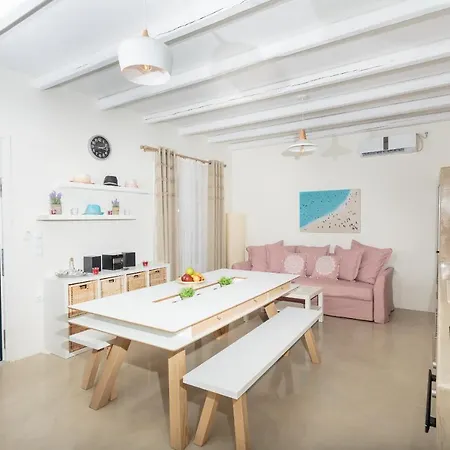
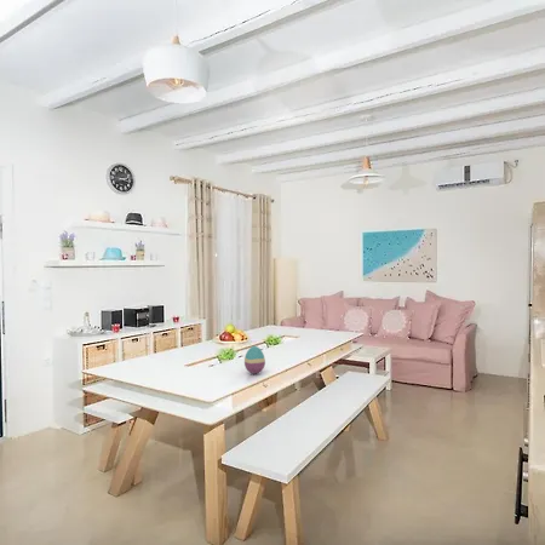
+ decorative egg [243,345,266,374]
